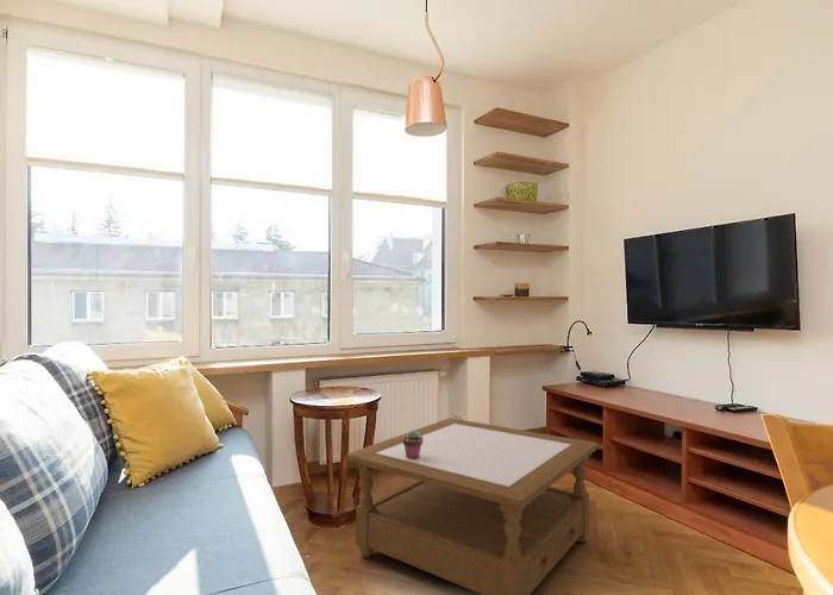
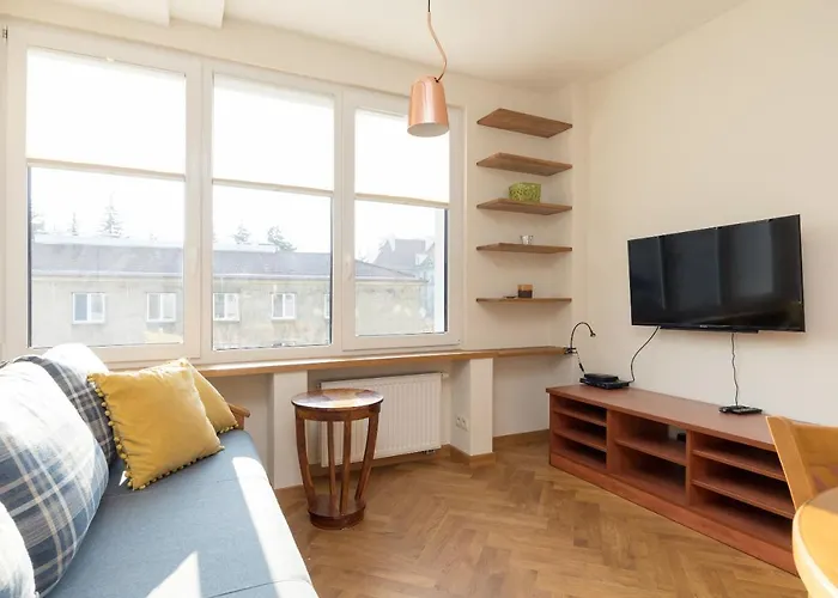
- potted succulent [402,428,424,459]
- coffee table [346,416,599,595]
